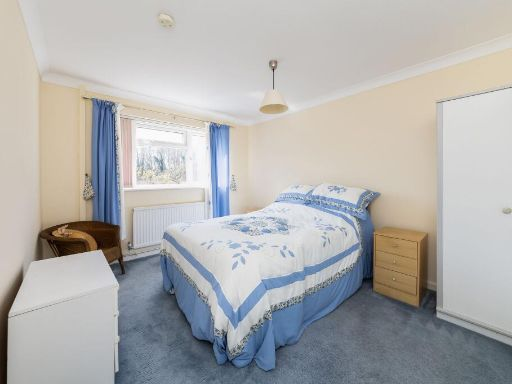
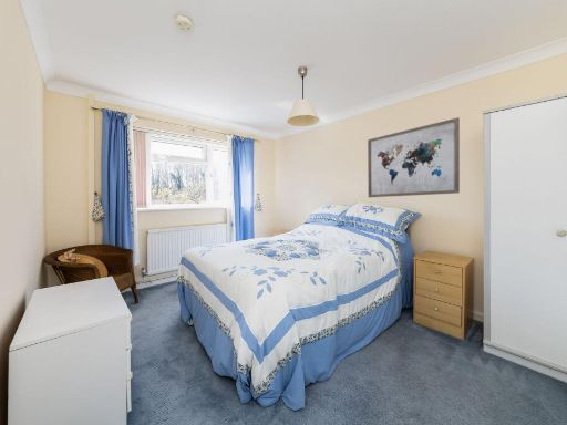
+ wall art [367,116,461,198]
